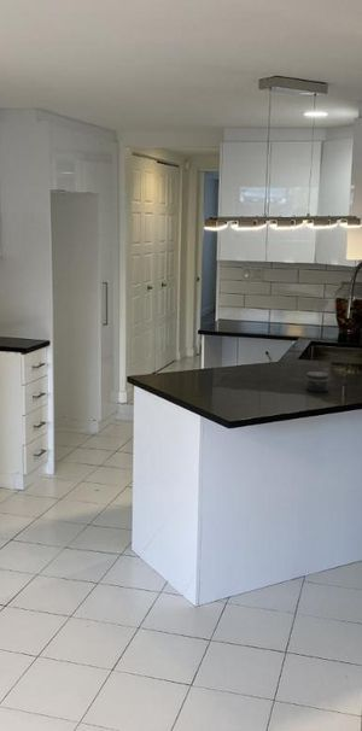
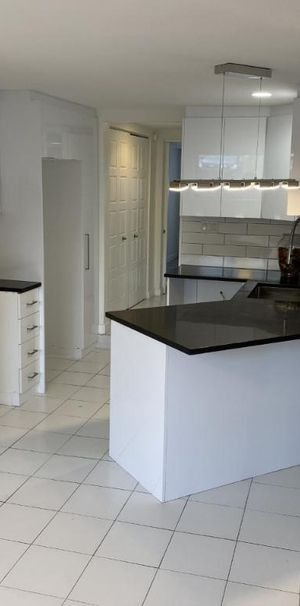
- jar [305,370,329,393]
